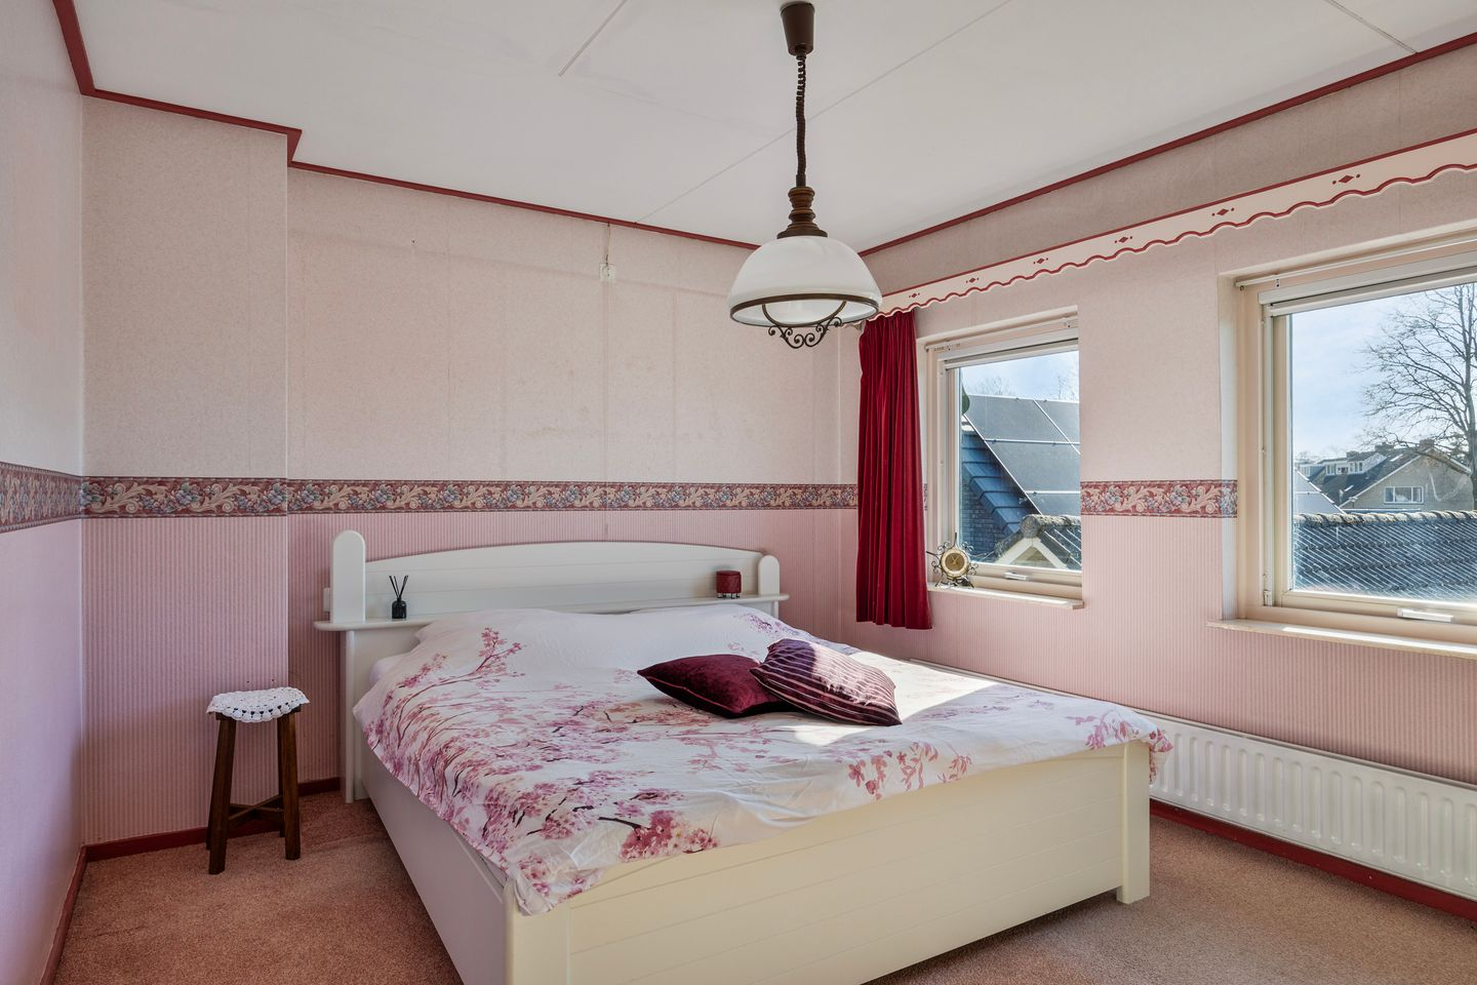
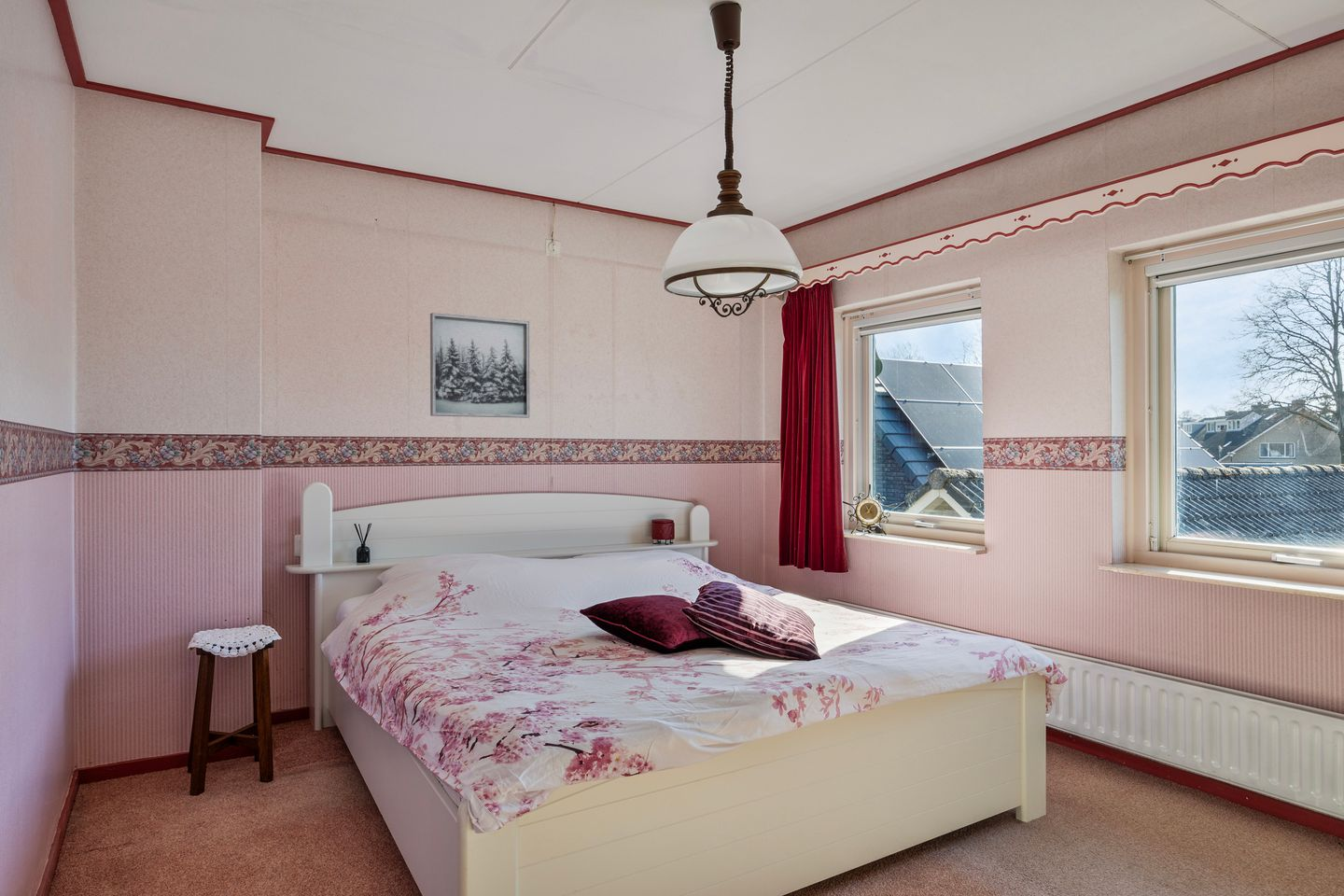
+ wall art [429,312,530,419]
